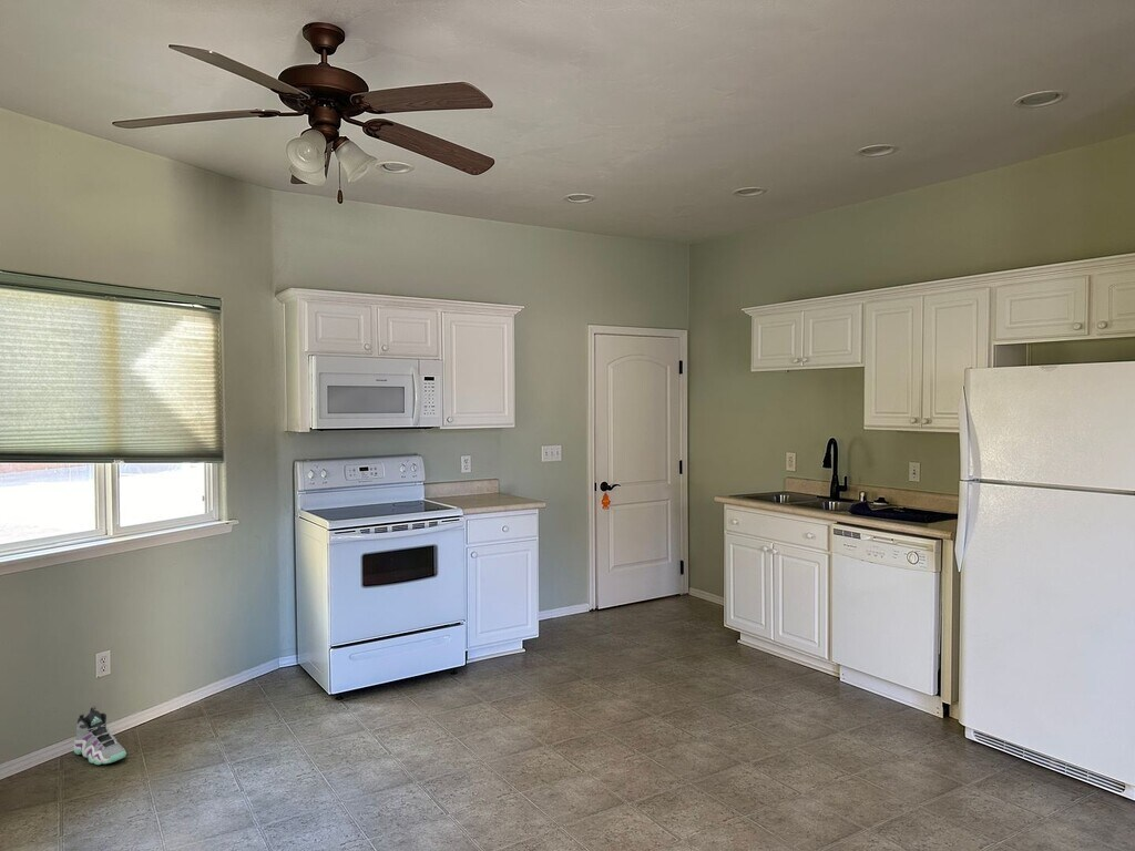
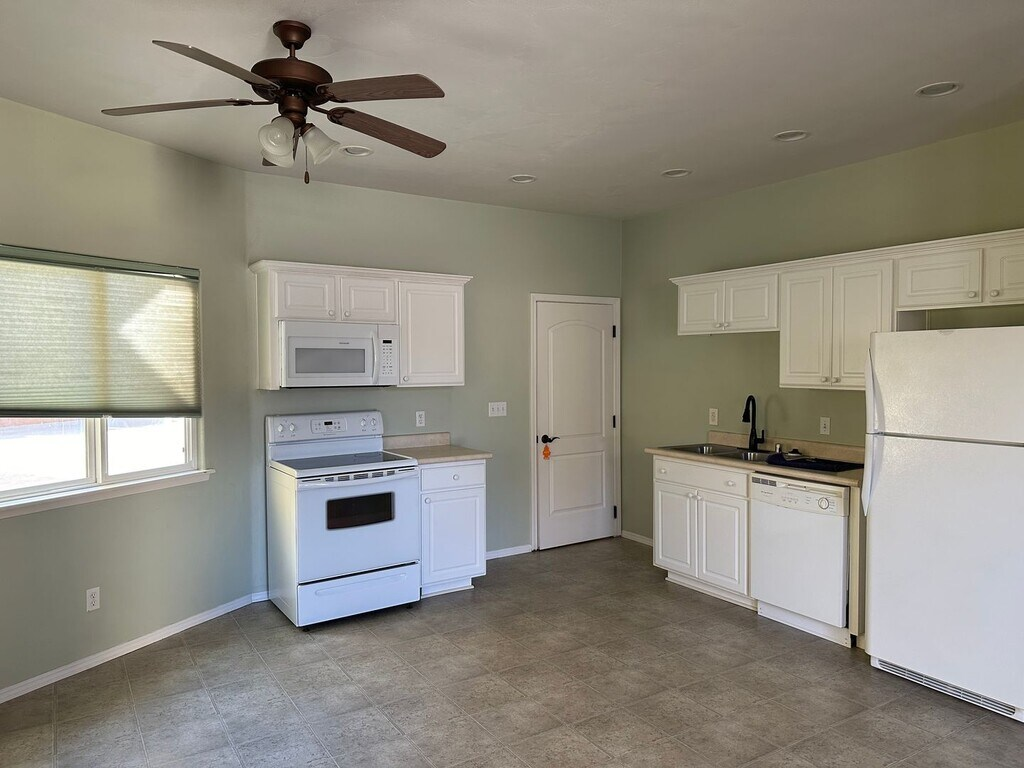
- sneaker [73,705,127,766]
